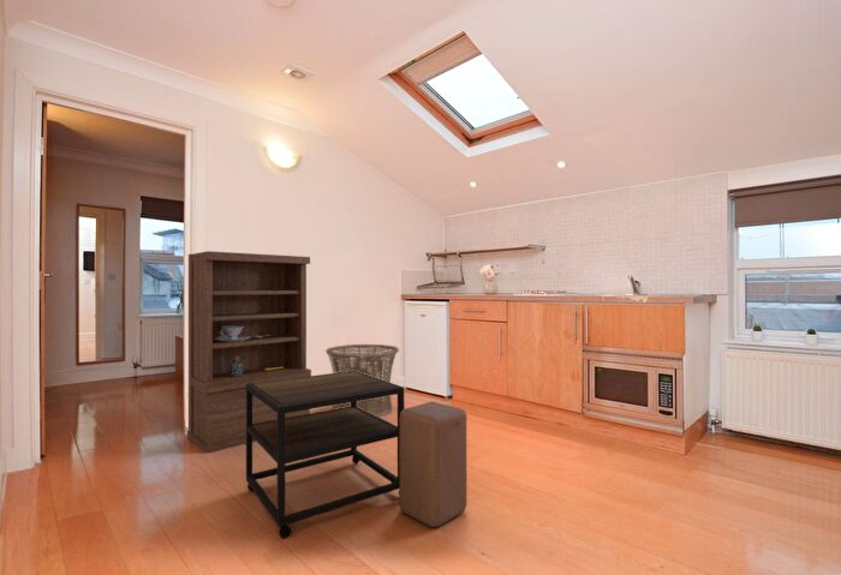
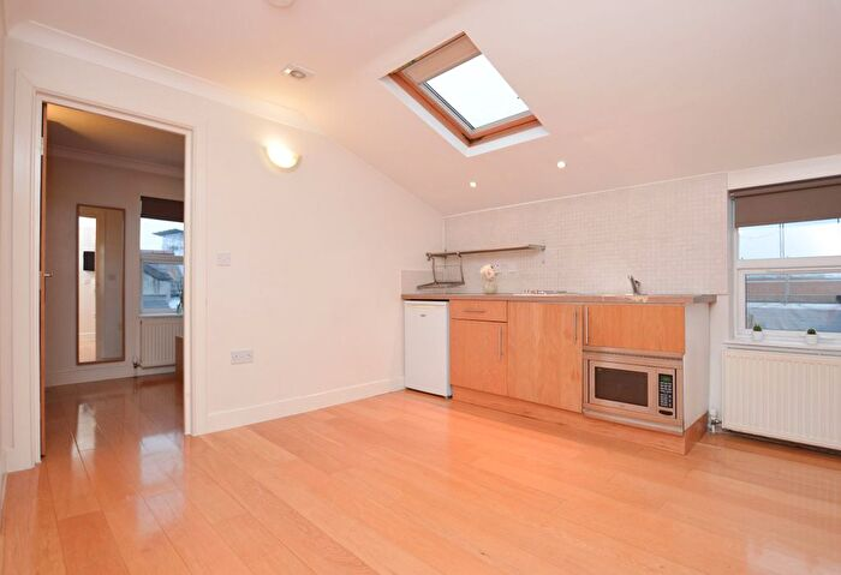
- bookshelf [186,250,312,454]
- side table [245,371,405,539]
- stool [398,400,467,528]
- basket [324,343,400,418]
